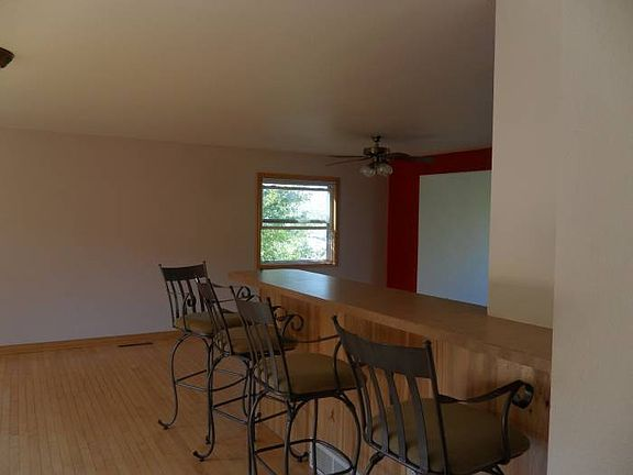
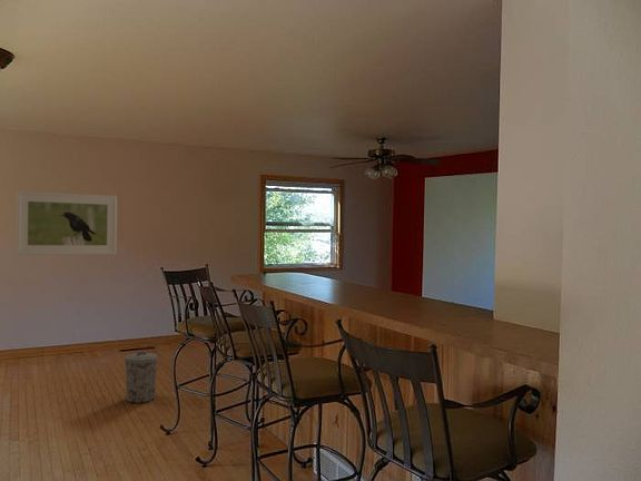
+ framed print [16,190,118,256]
+ trash can [124,351,159,404]
